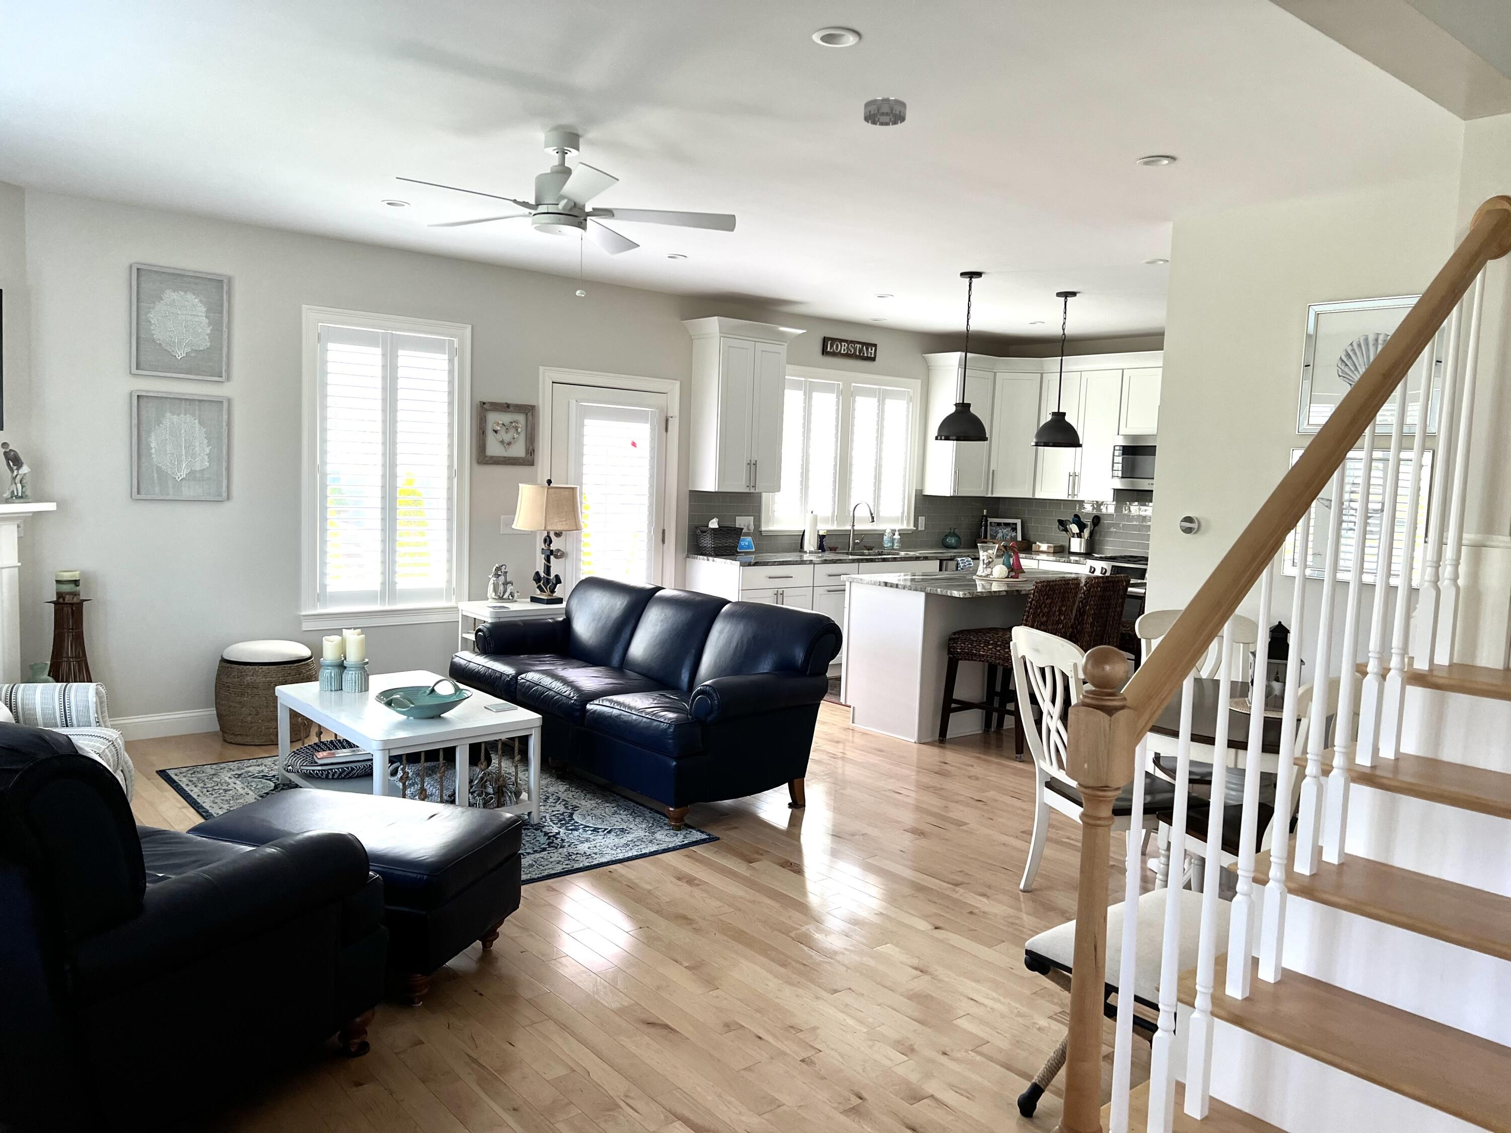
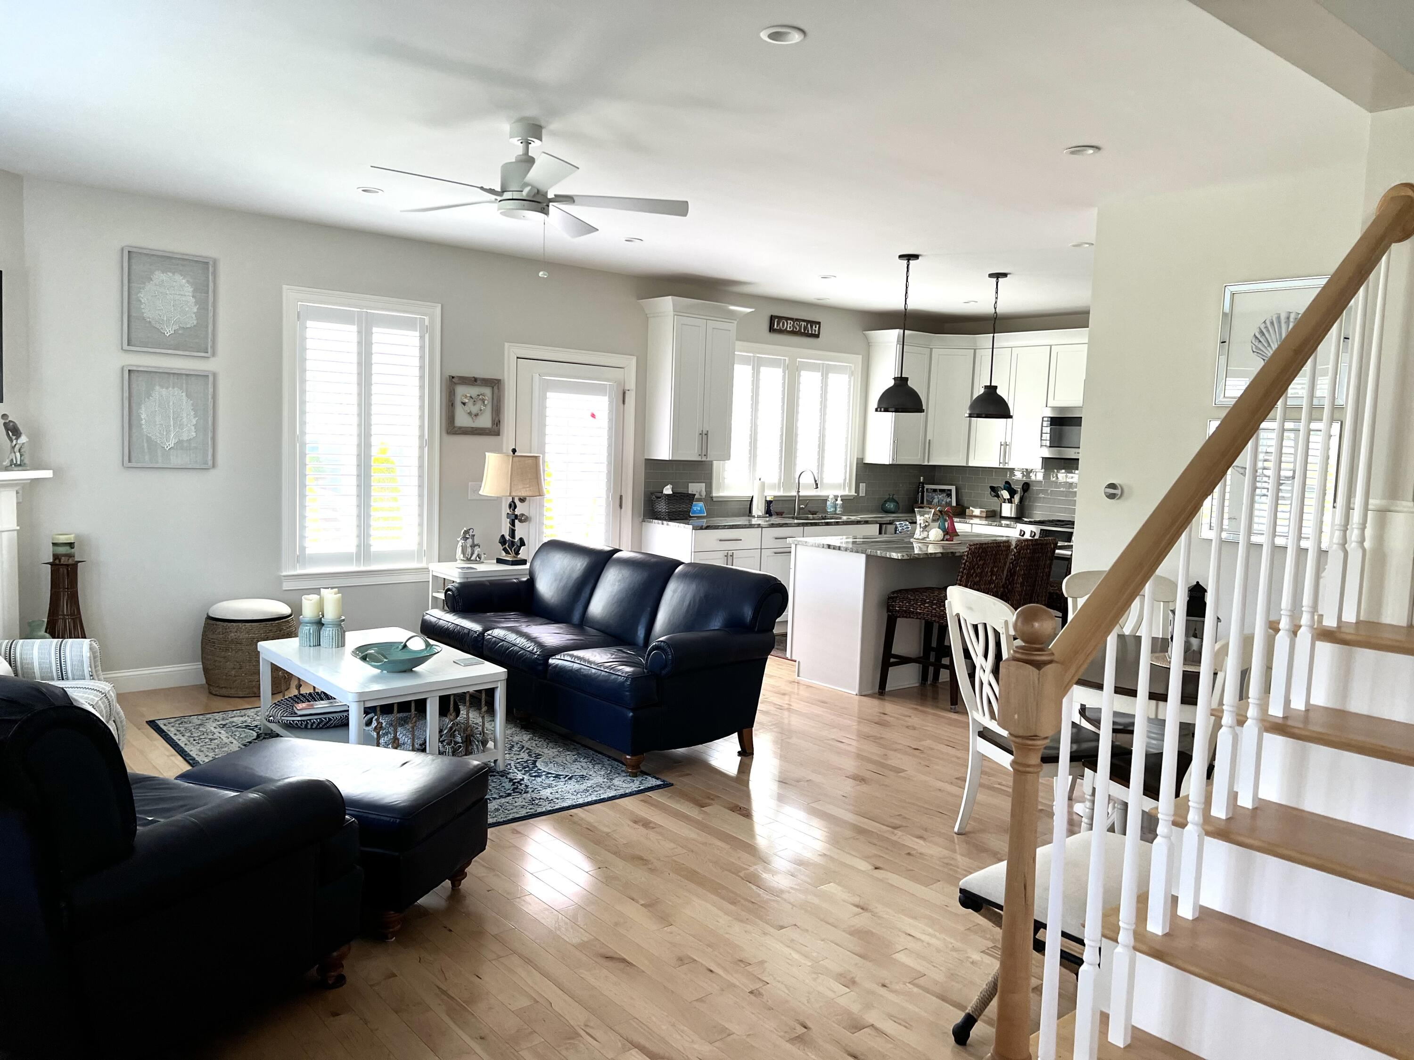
- smoke detector [864,96,907,126]
